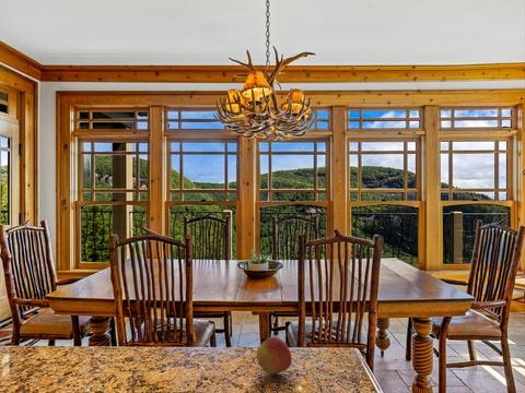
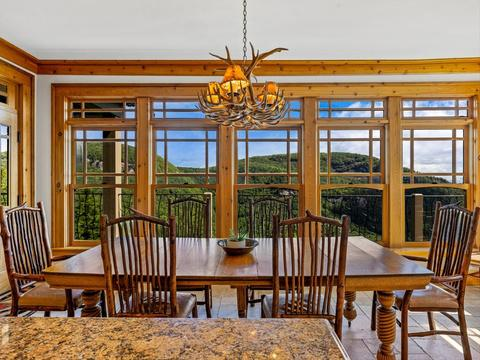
- apple [256,336,293,376]
